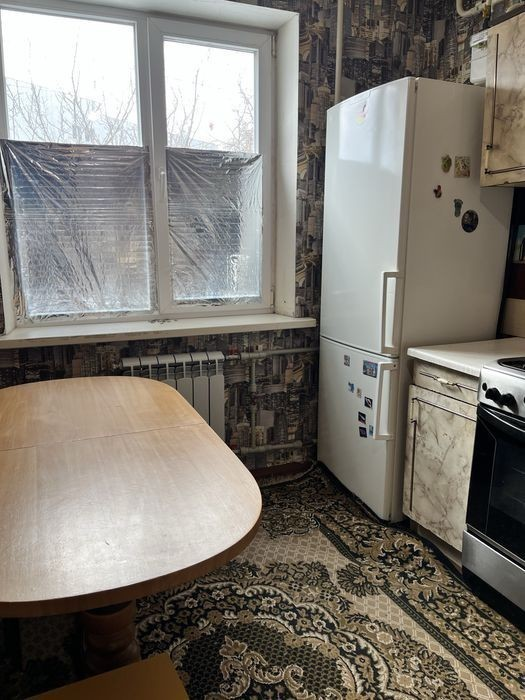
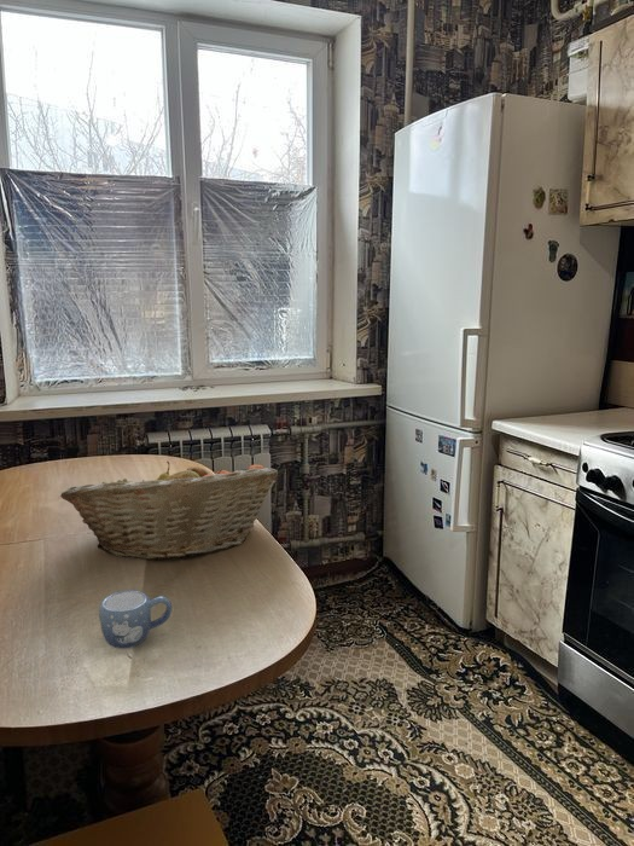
+ mug [98,590,173,650]
+ fruit basket [59,460,279,561]
